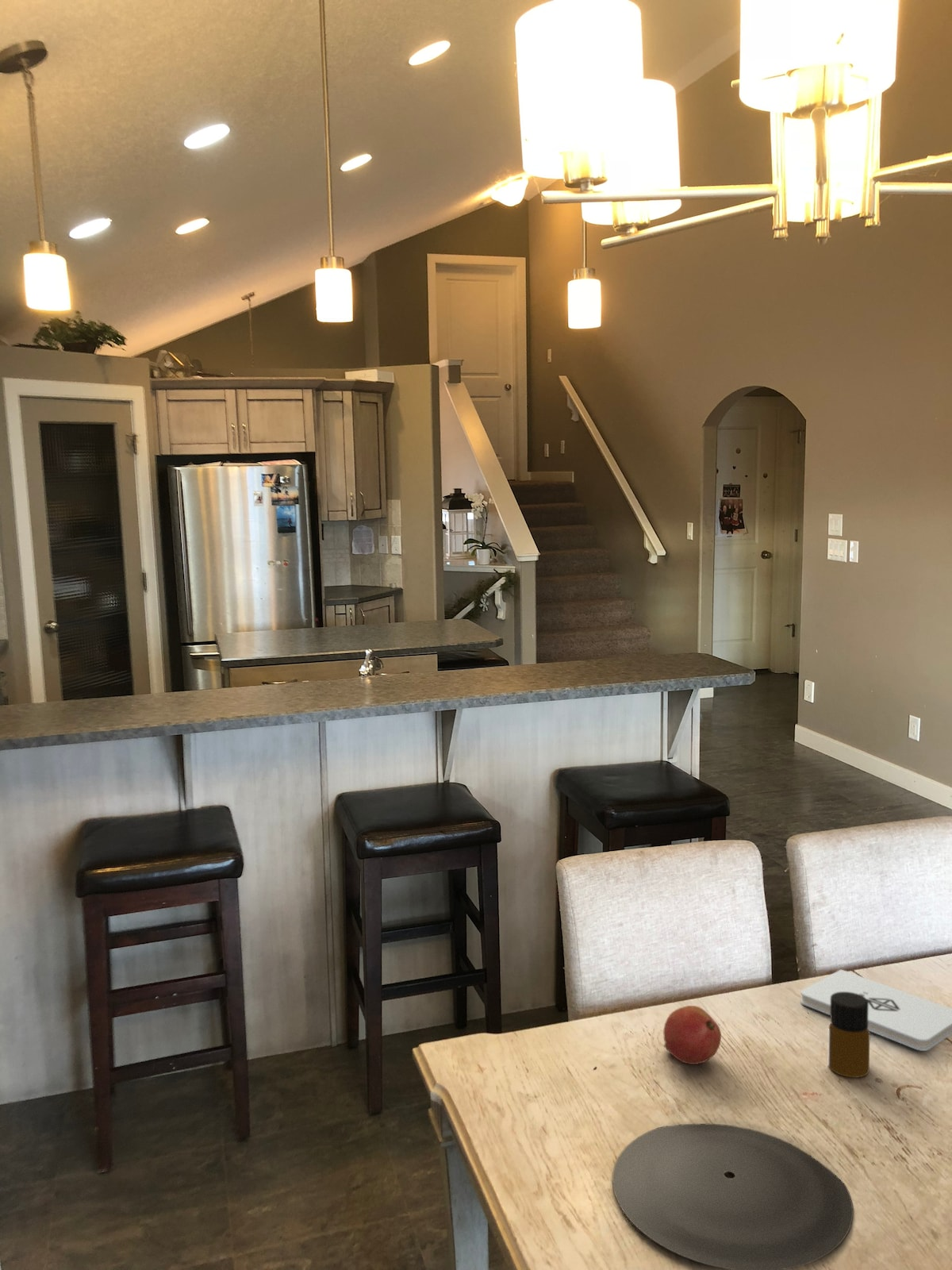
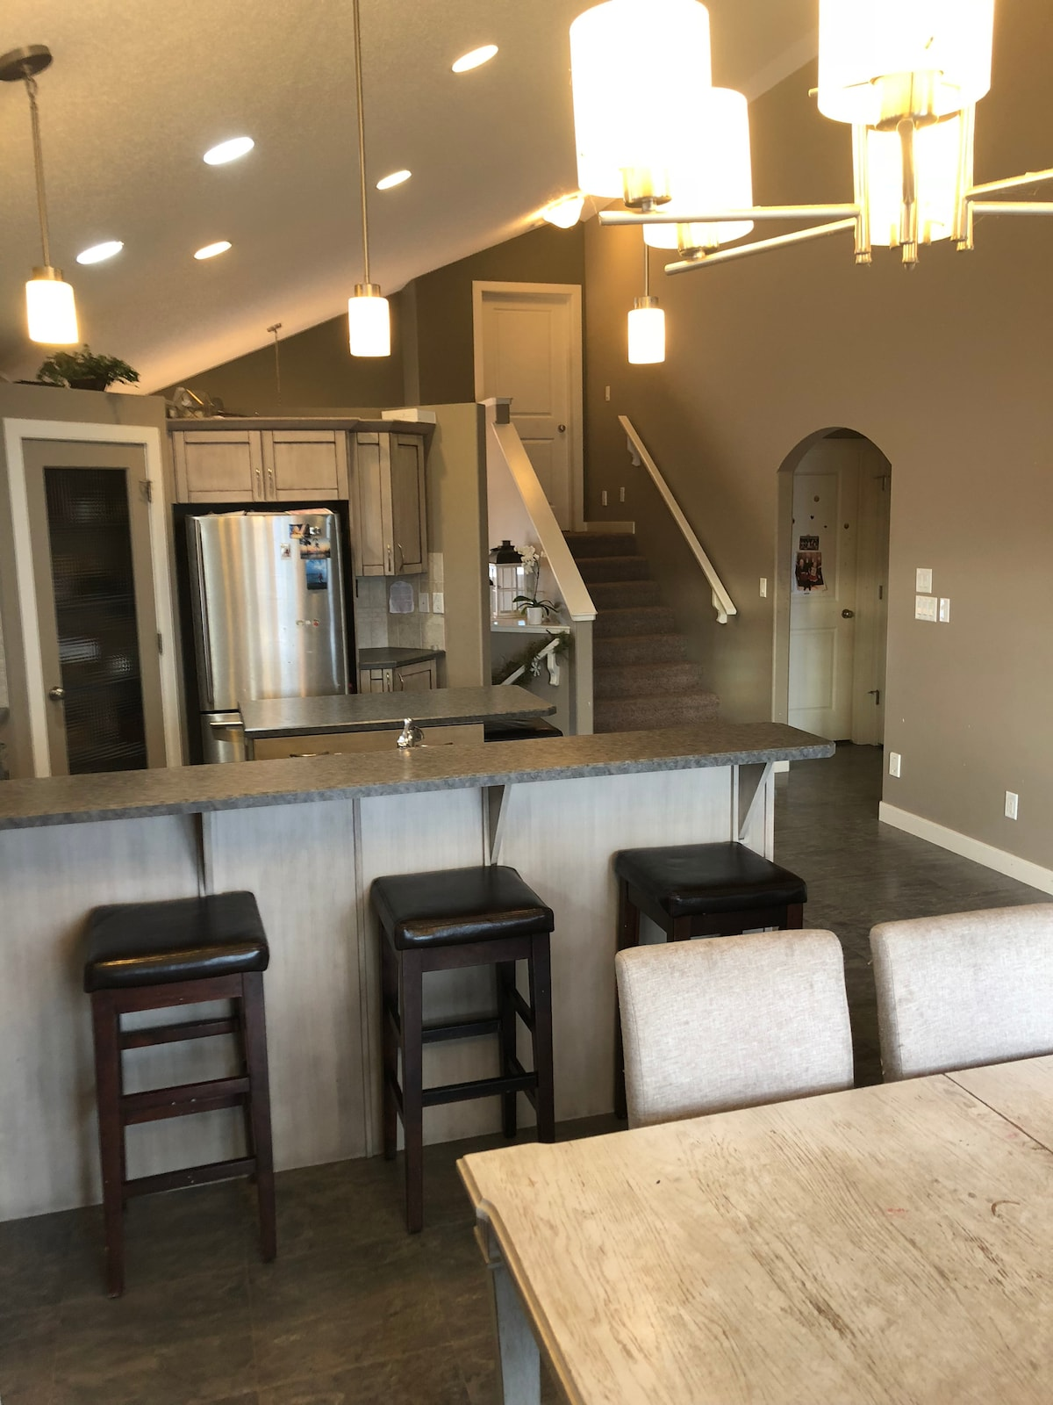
- plate [612,1123,854,1270]
- bottle [827,992,871,1078]
- notepad [800,968,952,1052]
- fruit [662,1005,722,1065]
